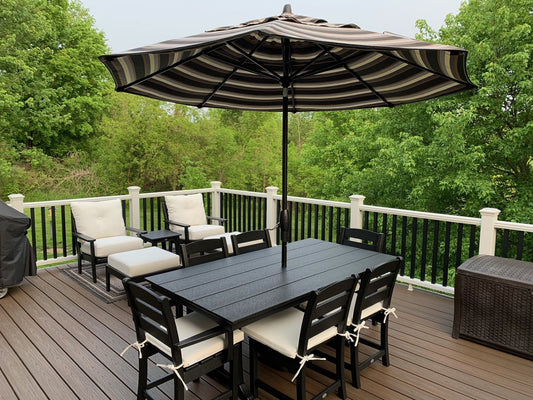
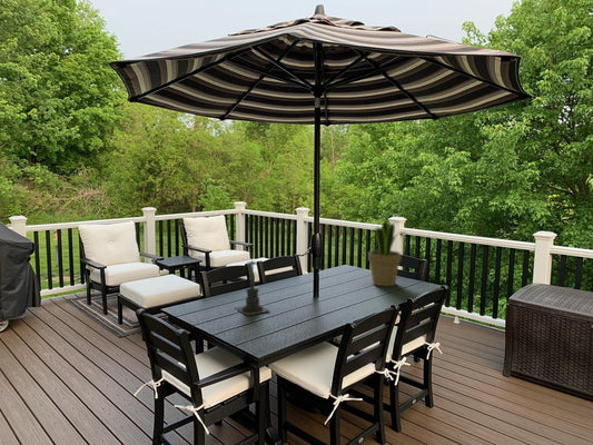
+ potted plant [367,219,407,287]
+ candle holder [234,254,270,317]
